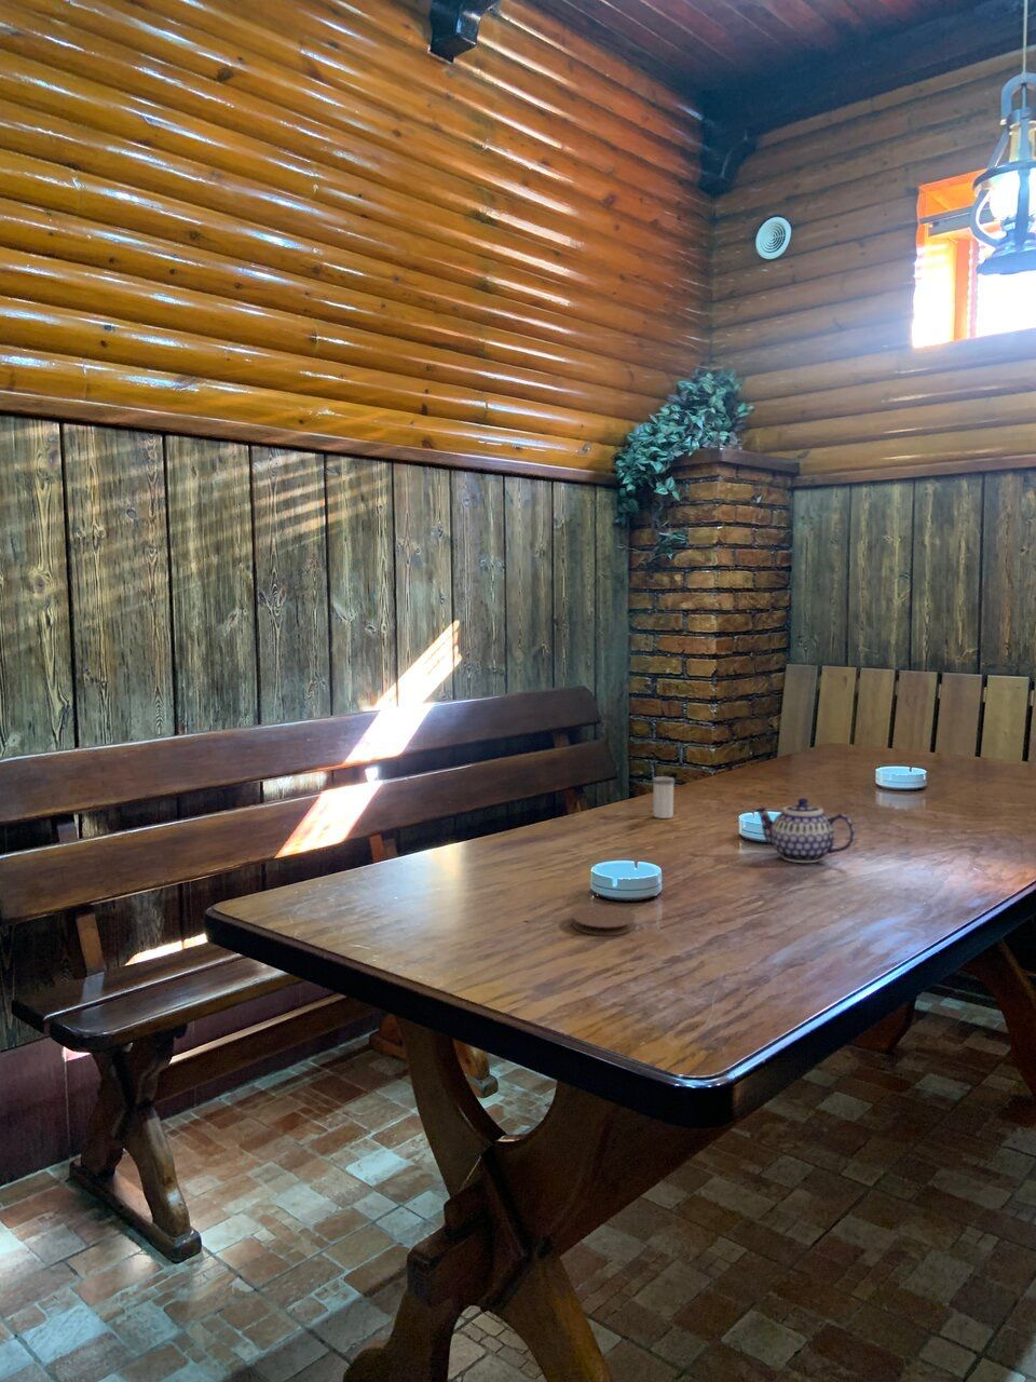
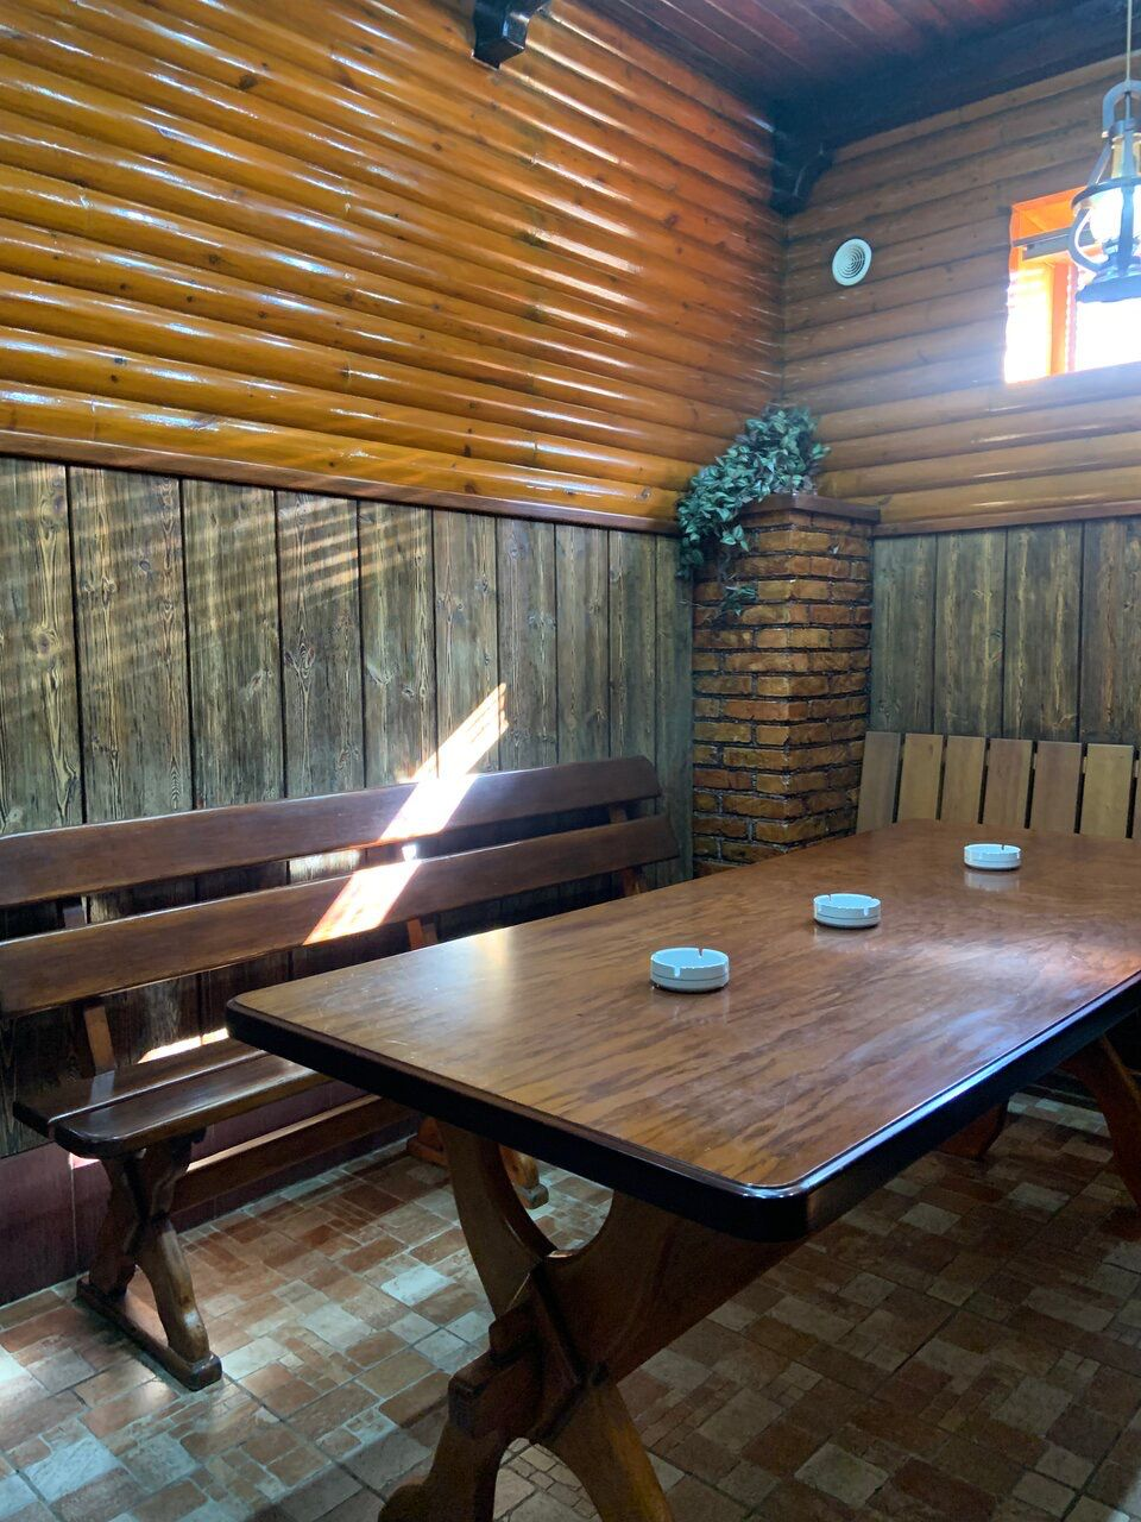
- salt shaker [652,775,676,819]
- teapot [752,797,855,864]
- coaster [572,904,637,937]
